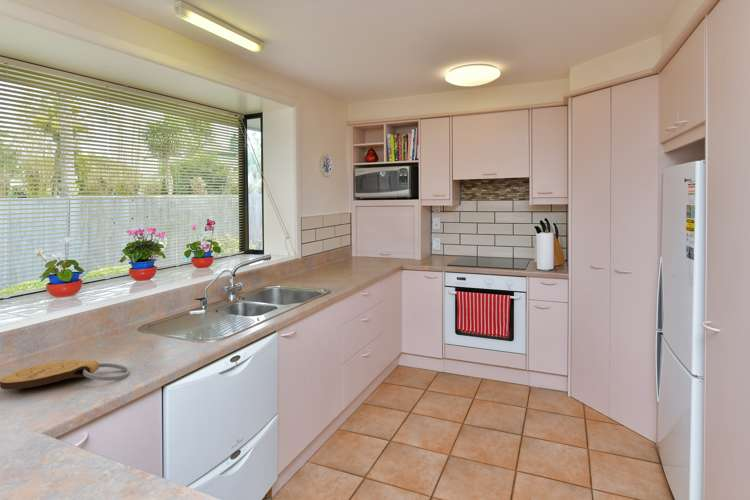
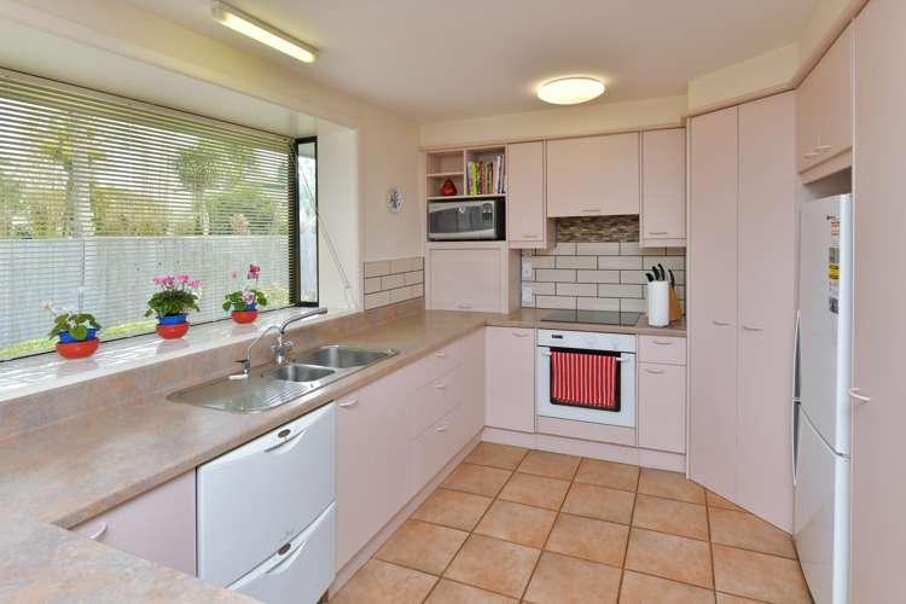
- key chain [0,359,131,390]
